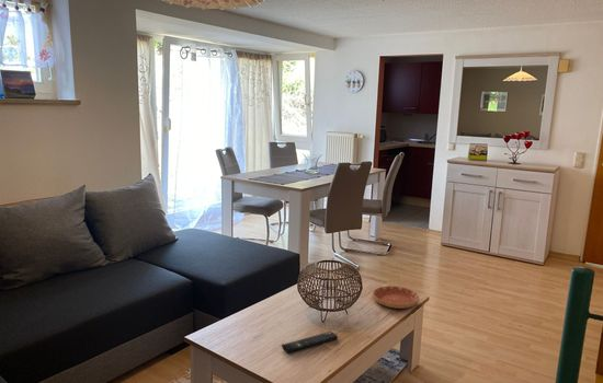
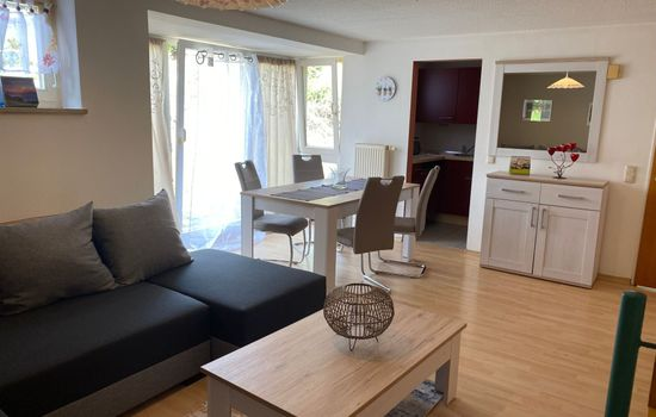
- remote control [281,330,339,353]
- saucer [372,285,420,310]
